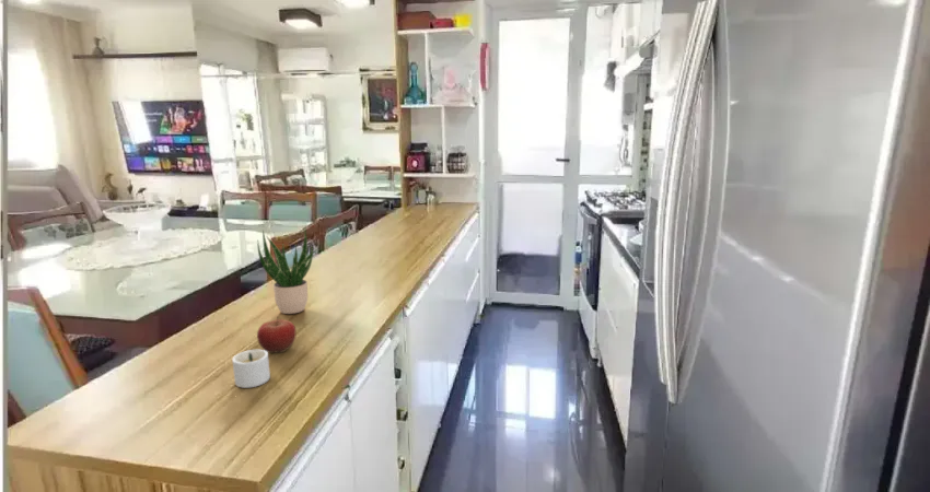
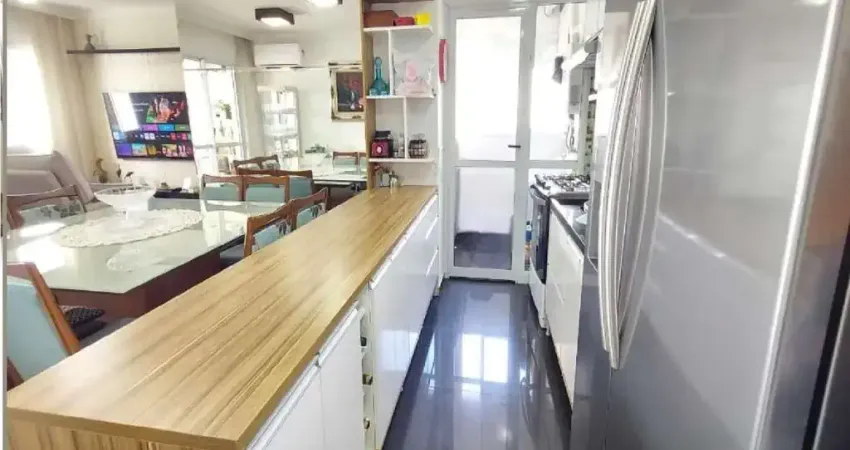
- fruit [256,315,297,354]
- candle [231,349,271,389]
- potted plant [256,229,316,315]
